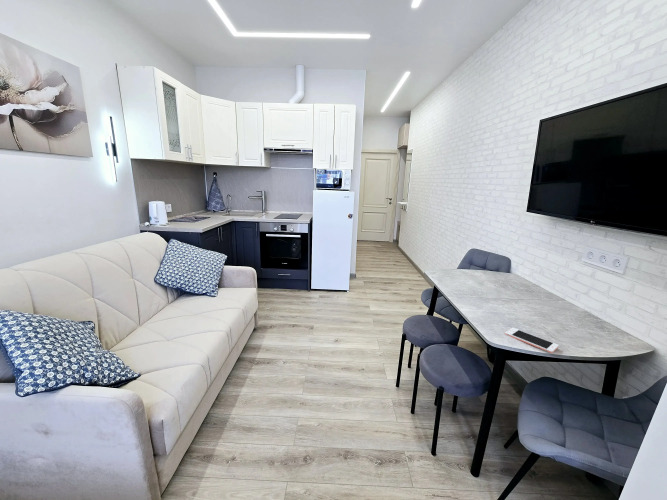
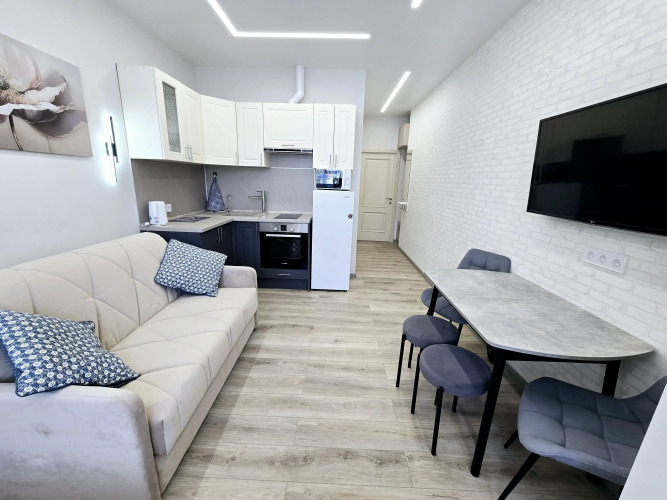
- cell phone [504,327,560,354]
